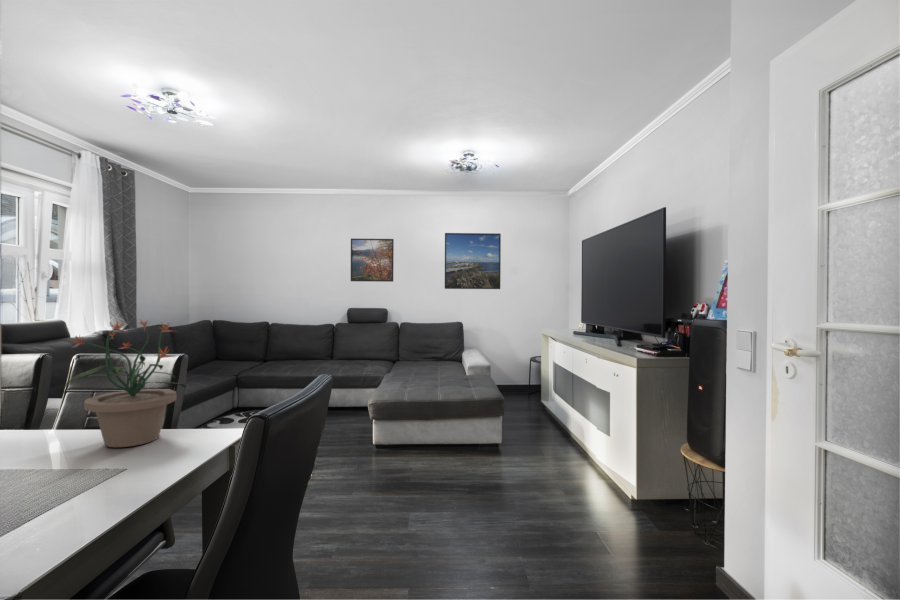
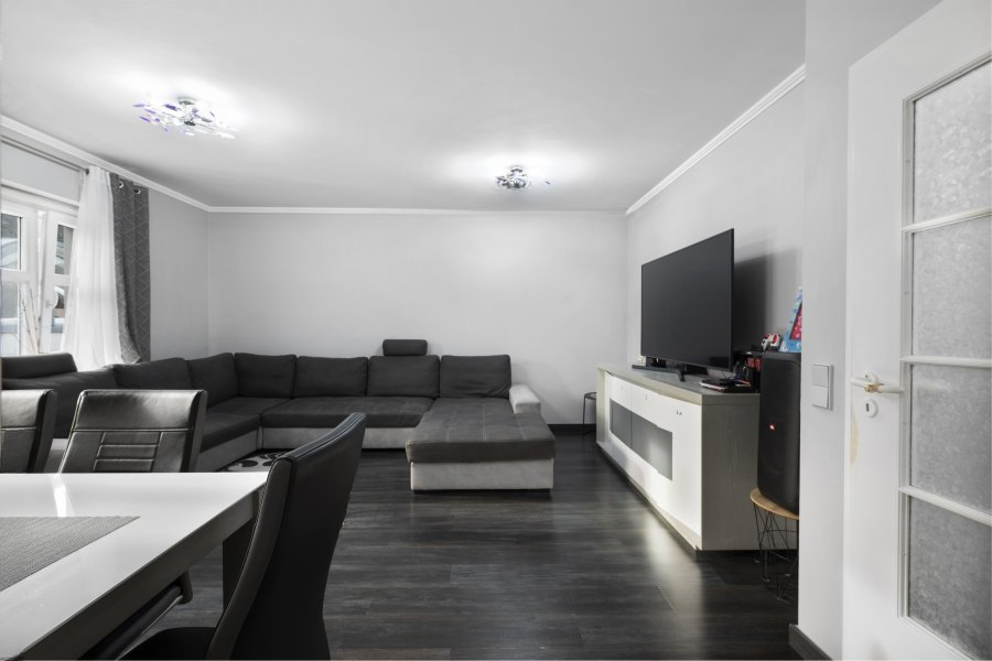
- potted plant [64,319,187,448]
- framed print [444,232,502,290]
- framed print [350,238,395,283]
